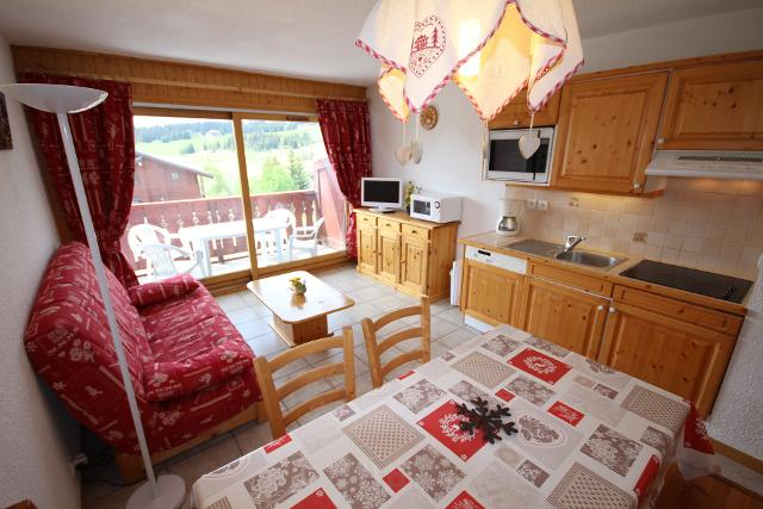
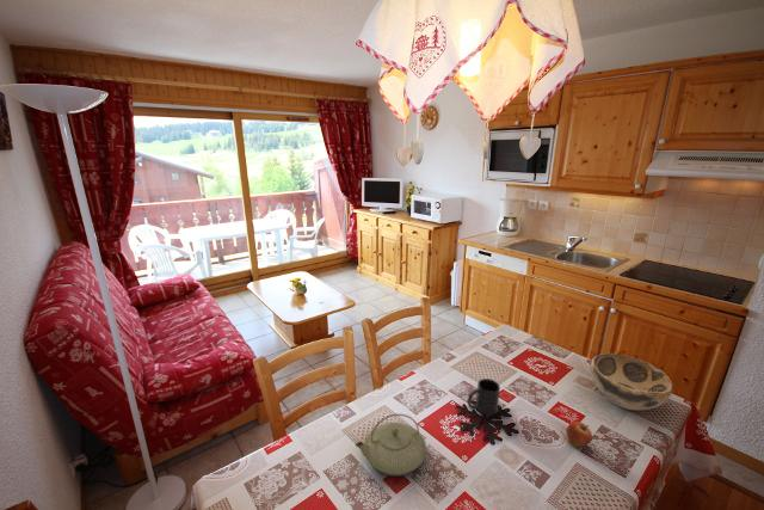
+ fruit [565,420,593,449]
+ decorative bowl [590,352,673,411]
+ mug [467,377,501,416]
+ teapot [355,413,427,477]
